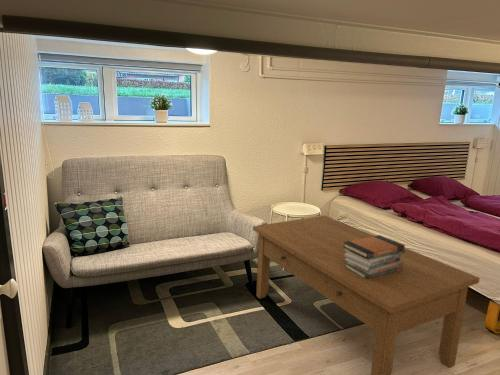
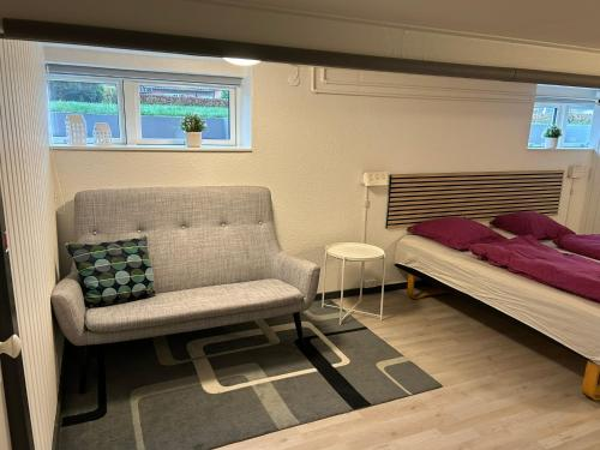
- book stack [343,234,406,279]
- coffee table [252,215,481,375]
